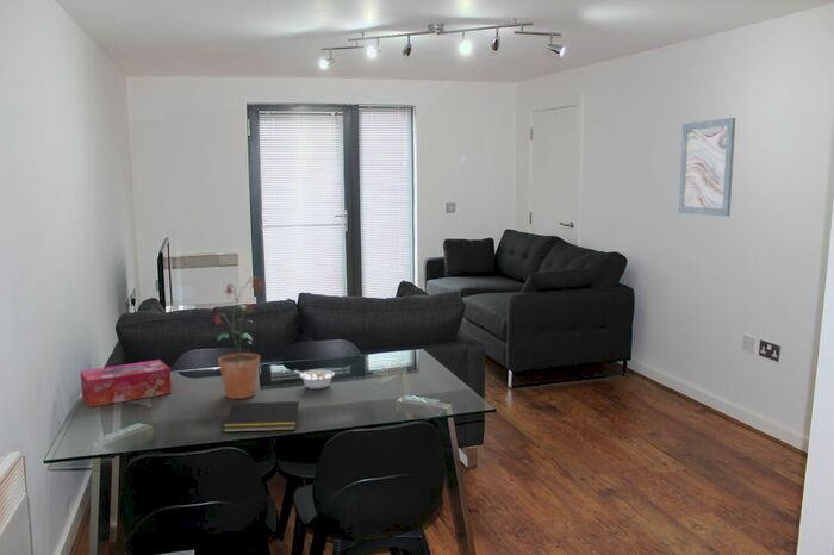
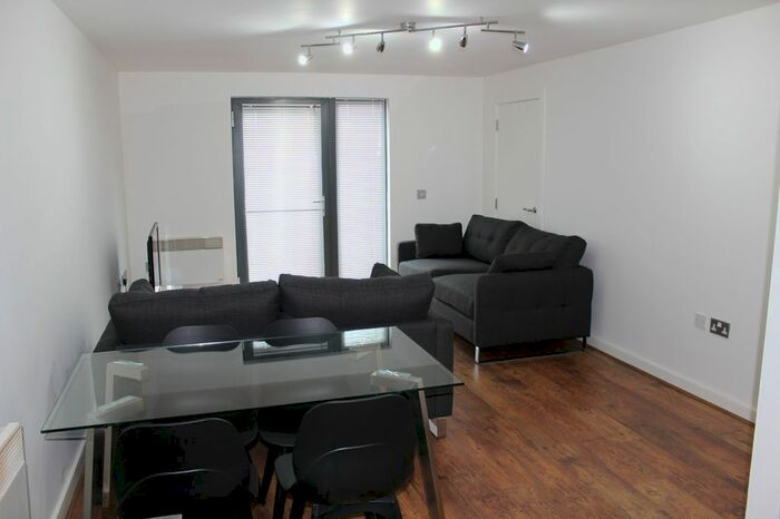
- wall art [678,117,736,218]
- tissue box [80,358,173,409]
- legume [293,369,336,391]
- notepad [222,400,300,434]
- potted plant [211,275,264,400]
